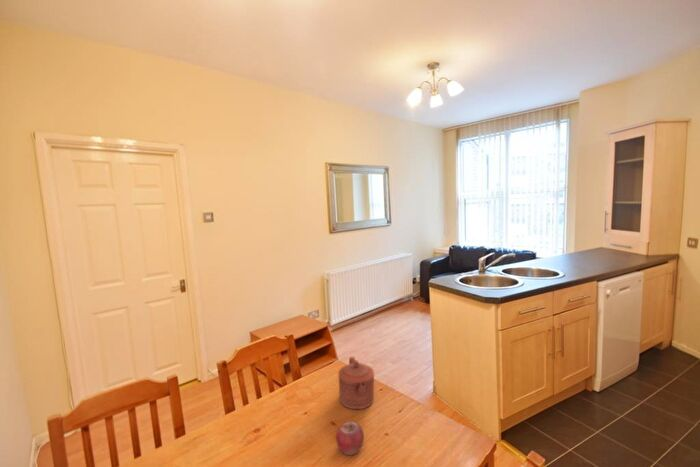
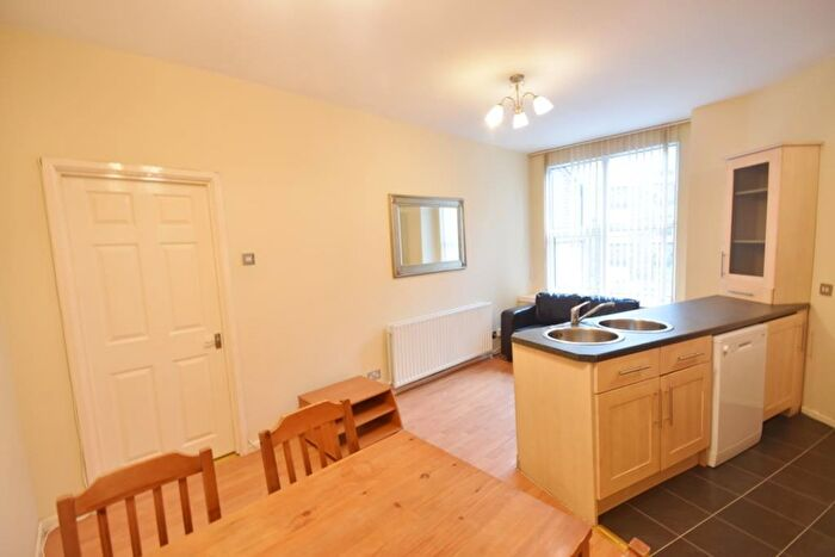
- fruit [335,421,365,456]
- teapot [338,356,375,410]
